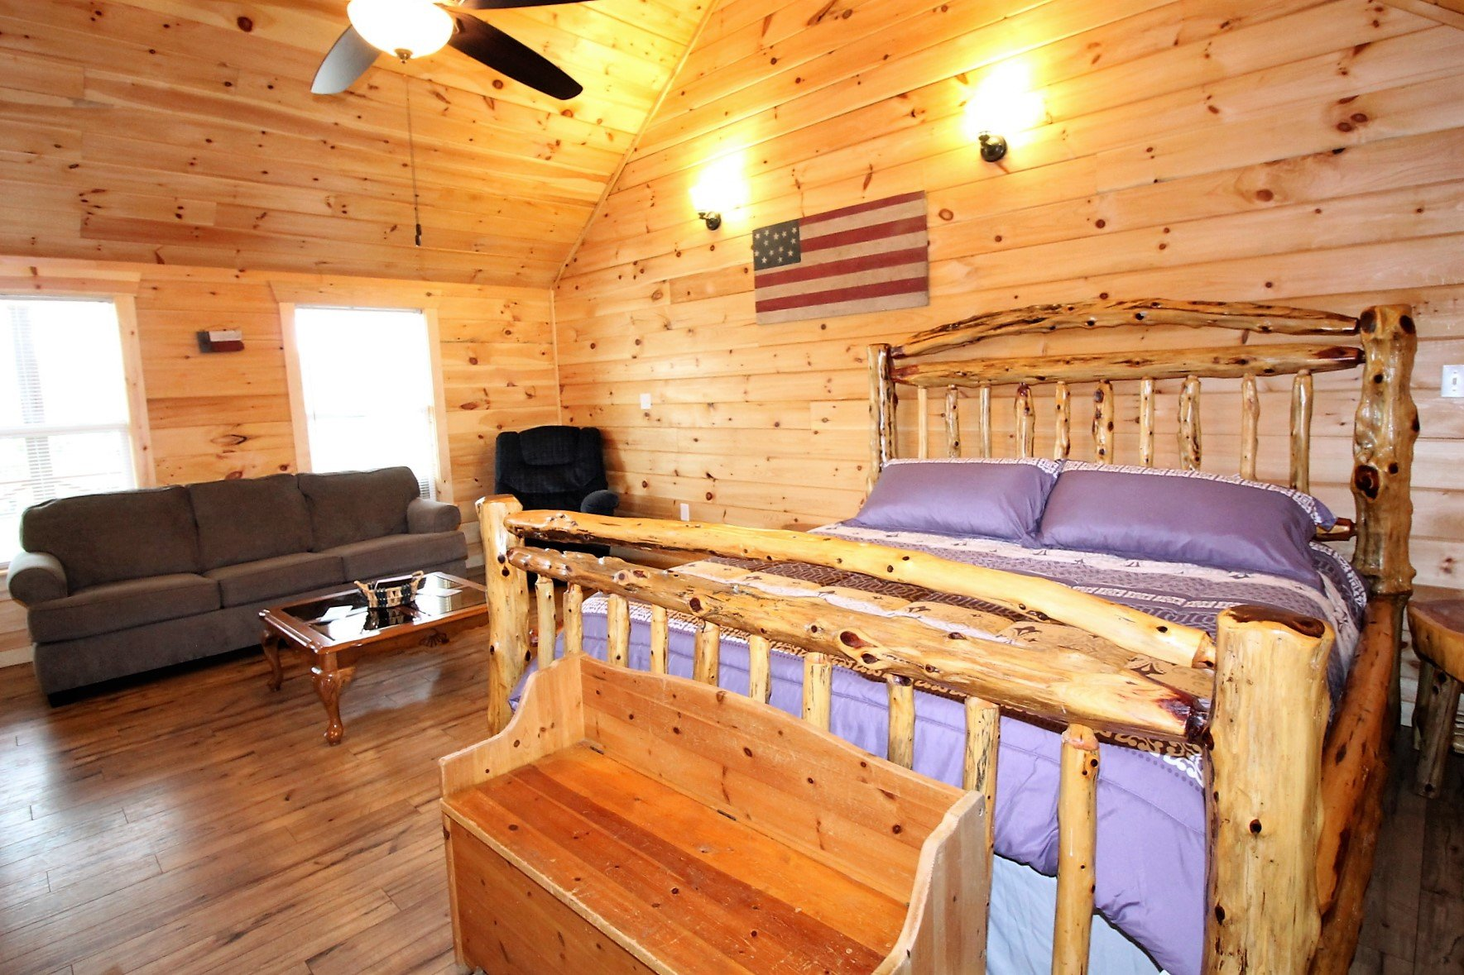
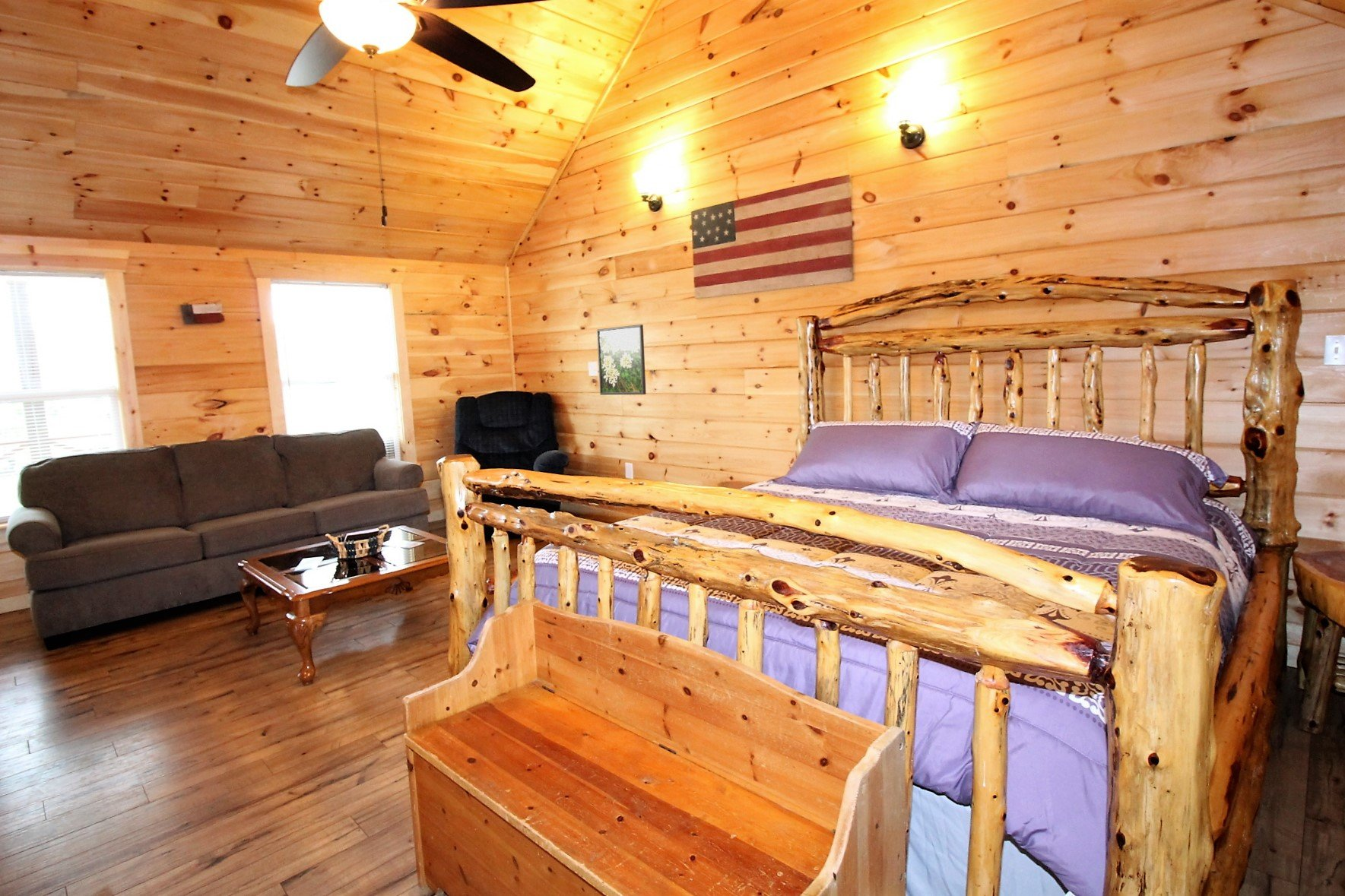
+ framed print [596,324,647,396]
